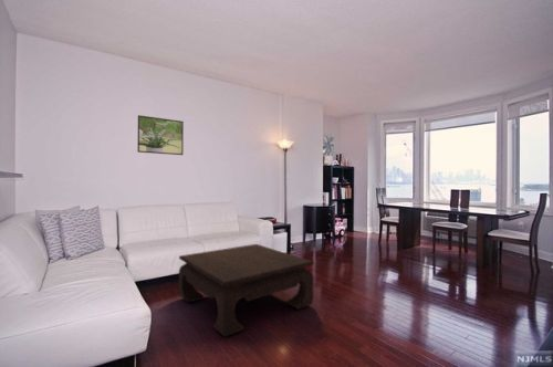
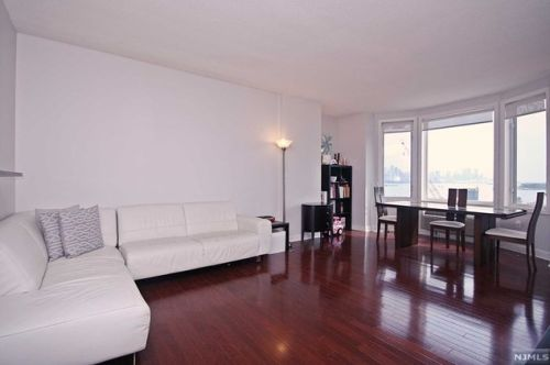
- coffee table [178,243,314,337]
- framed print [137,114,185,156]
